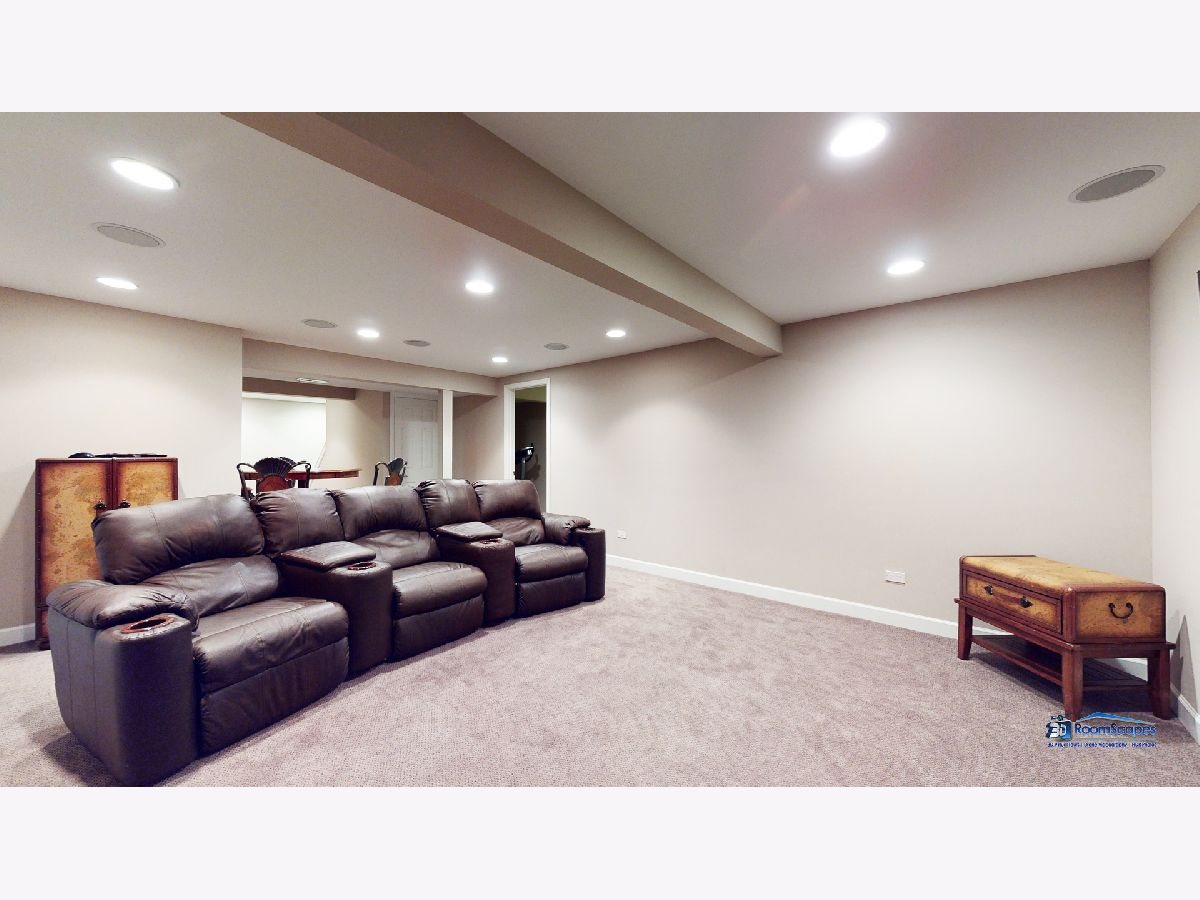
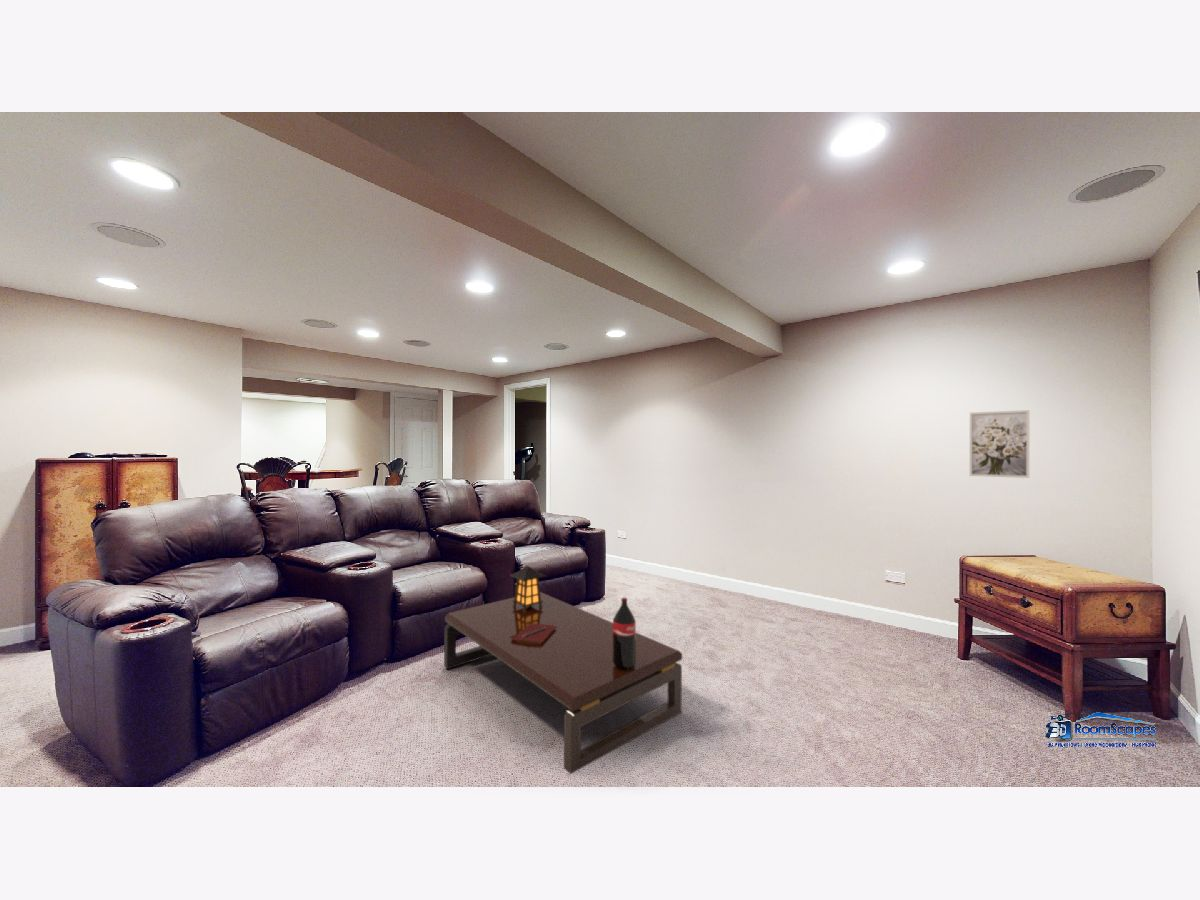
+ wall art [969,409,1030,479]
+ coffee table [443,564,683,775]
